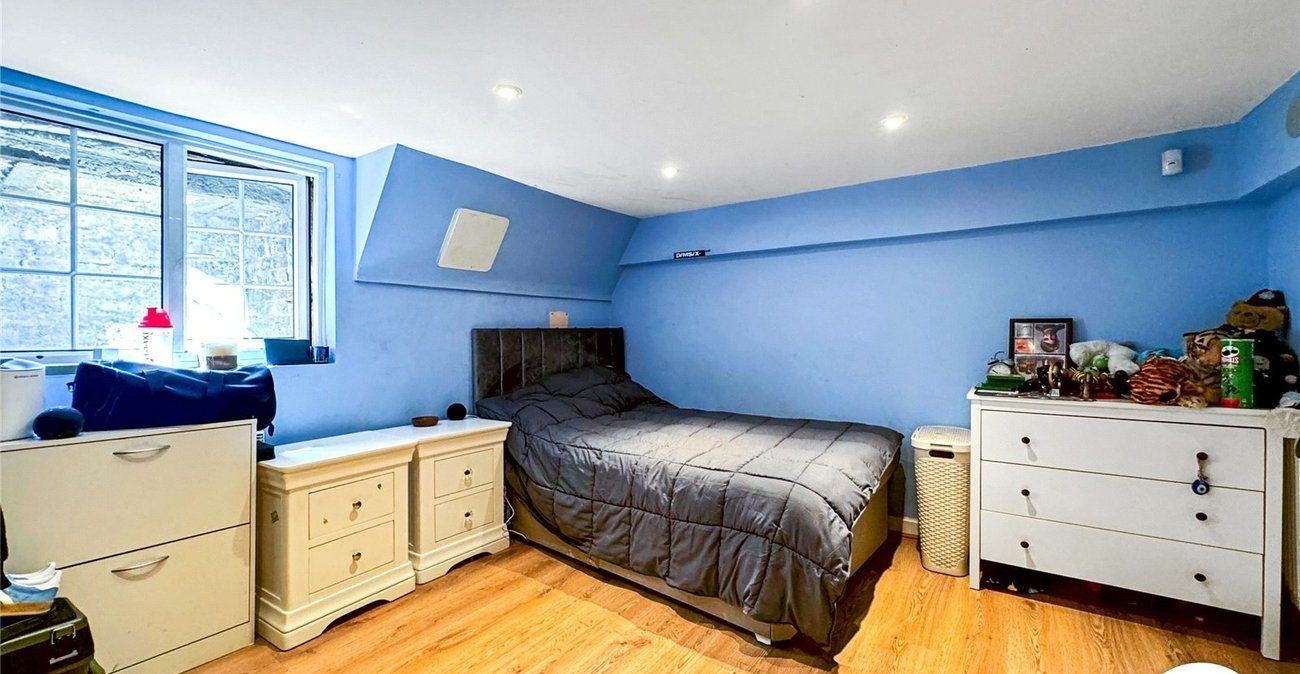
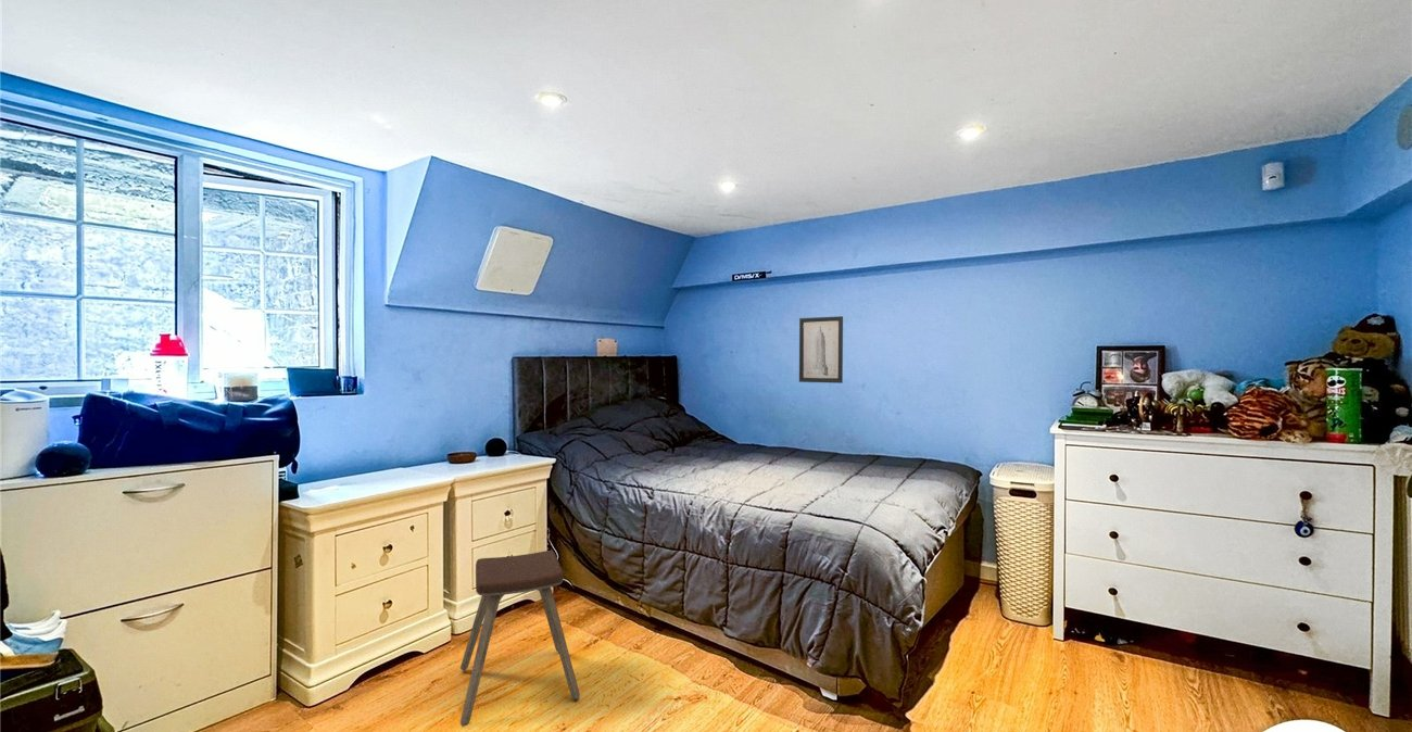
+ music stool [459,550,581,728]
+ wall art [798,315,844,384]
